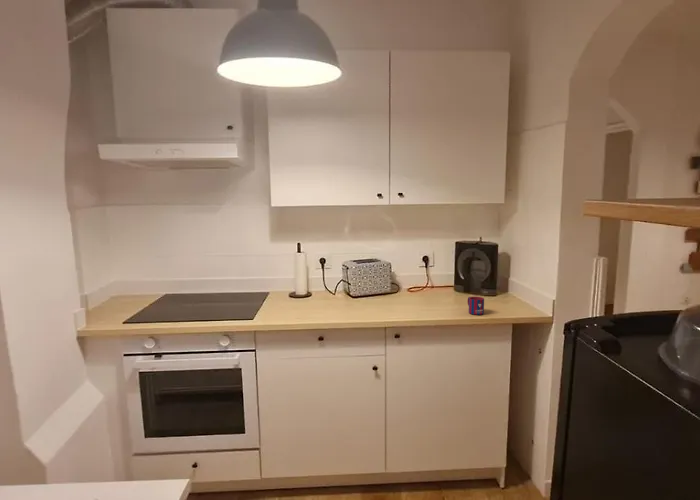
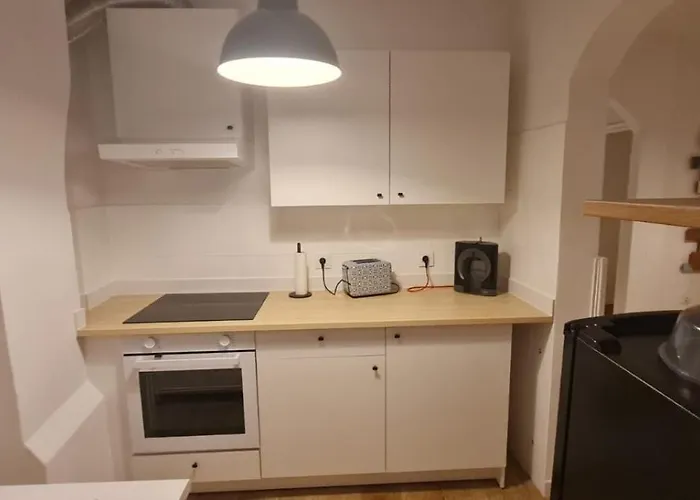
- mug [467,296,485,316]
